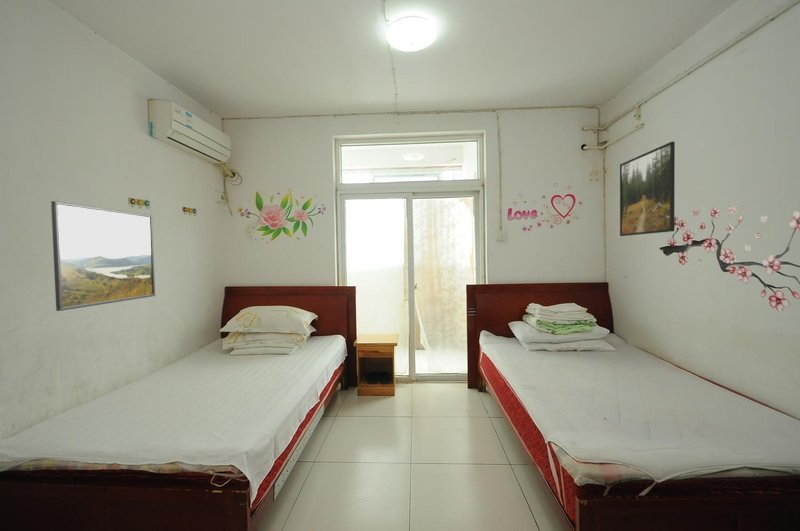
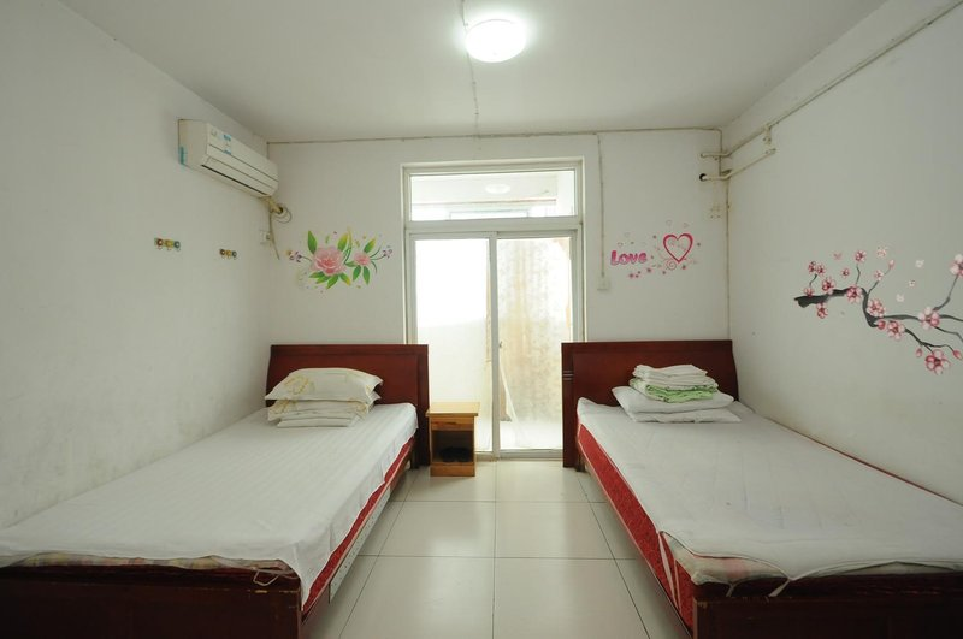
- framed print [619,141,676,237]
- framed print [50,200,156,312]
